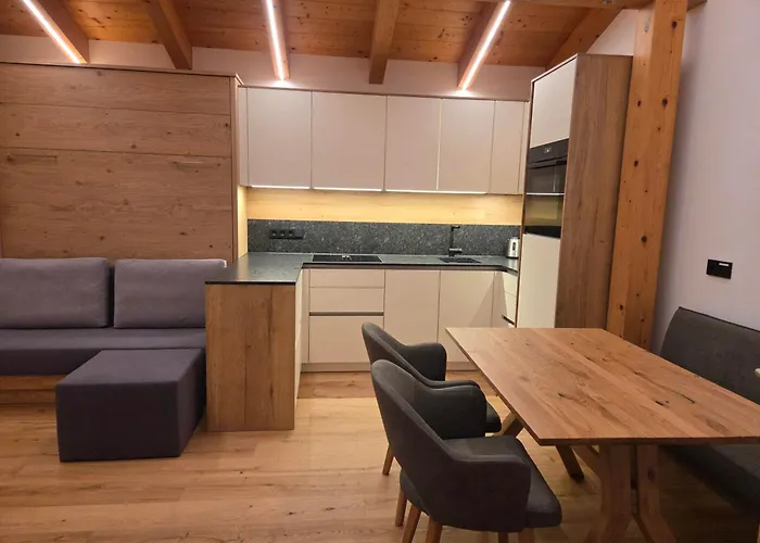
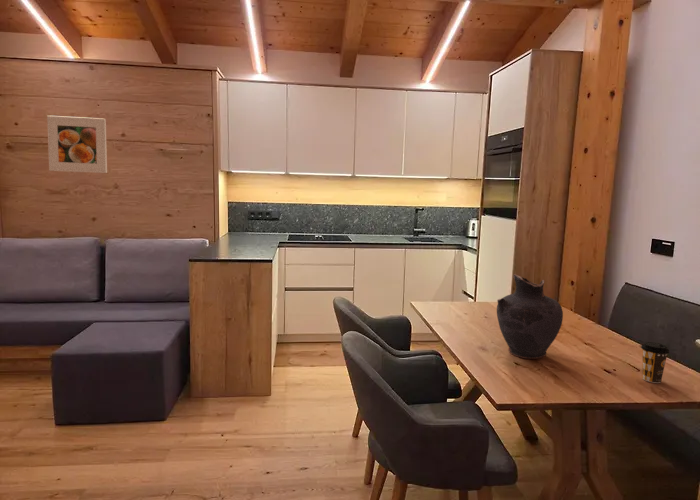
+ vase [496,273,564,360]
+ coffee cup [640,341,670,384]
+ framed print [46,115,108,174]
